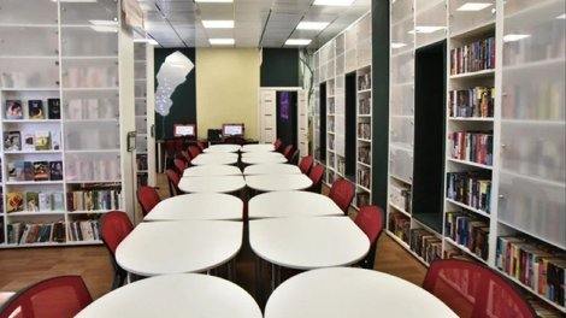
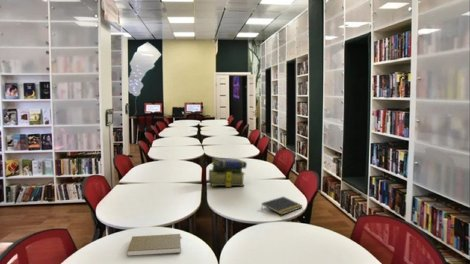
+ book [126,233,181,257]
+ notepad [260,196,304,216]
+ stack of books [208,157,248,188]
